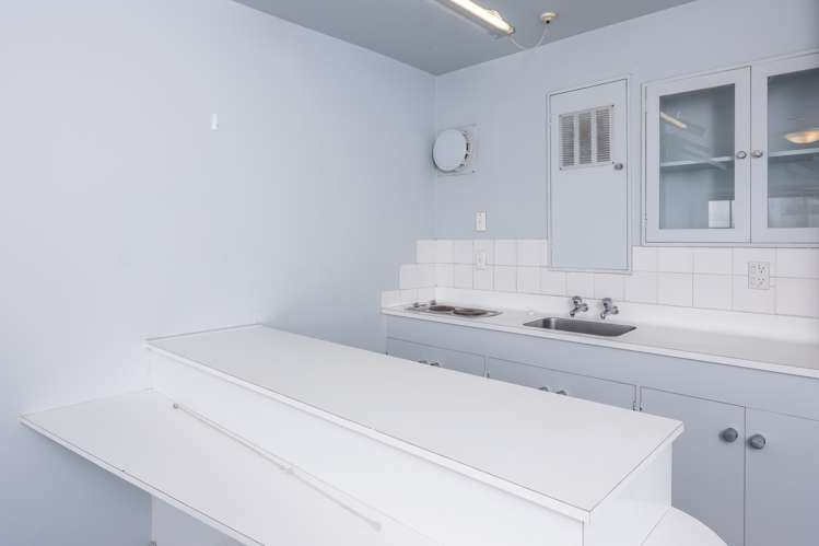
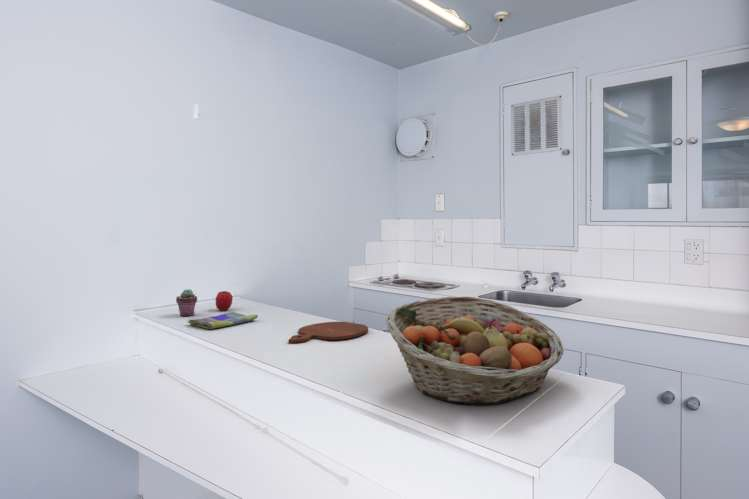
+ cutting board [288,321,369,344]
+ fruit basket [385,295,564,406]
+ potted succulent [175,288,198,317]
+ dish towel [186,311,259,330]
+ fruit [215,290,234,311]
